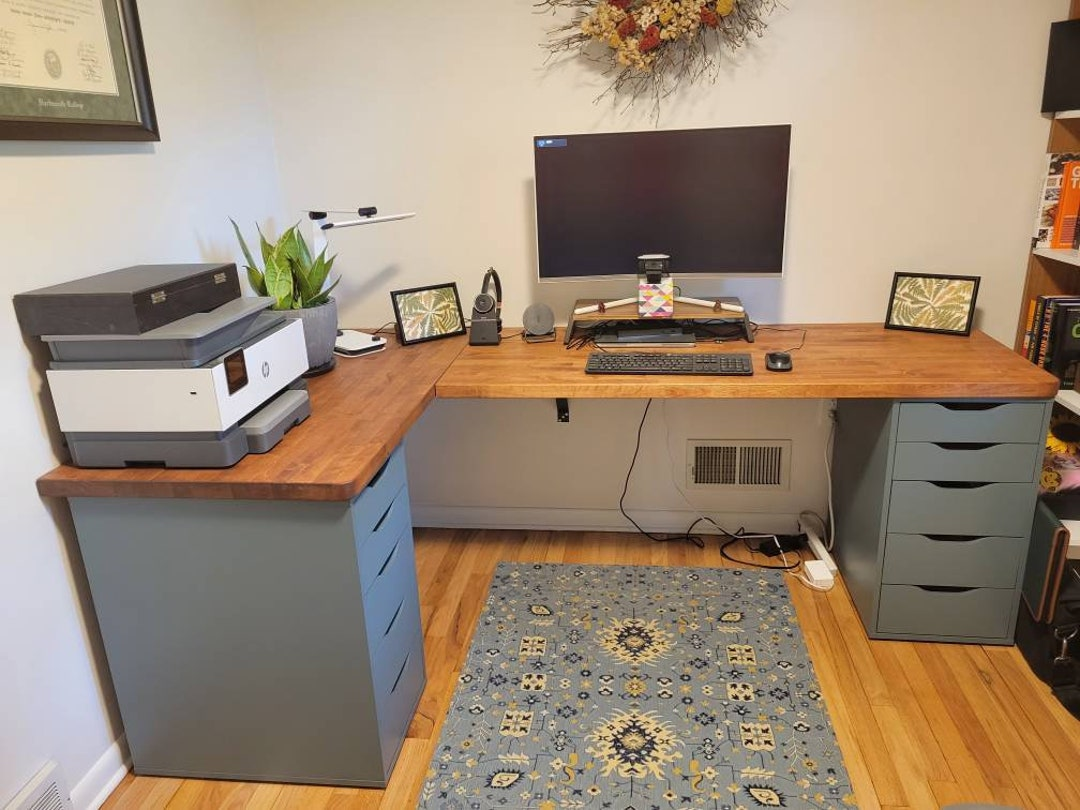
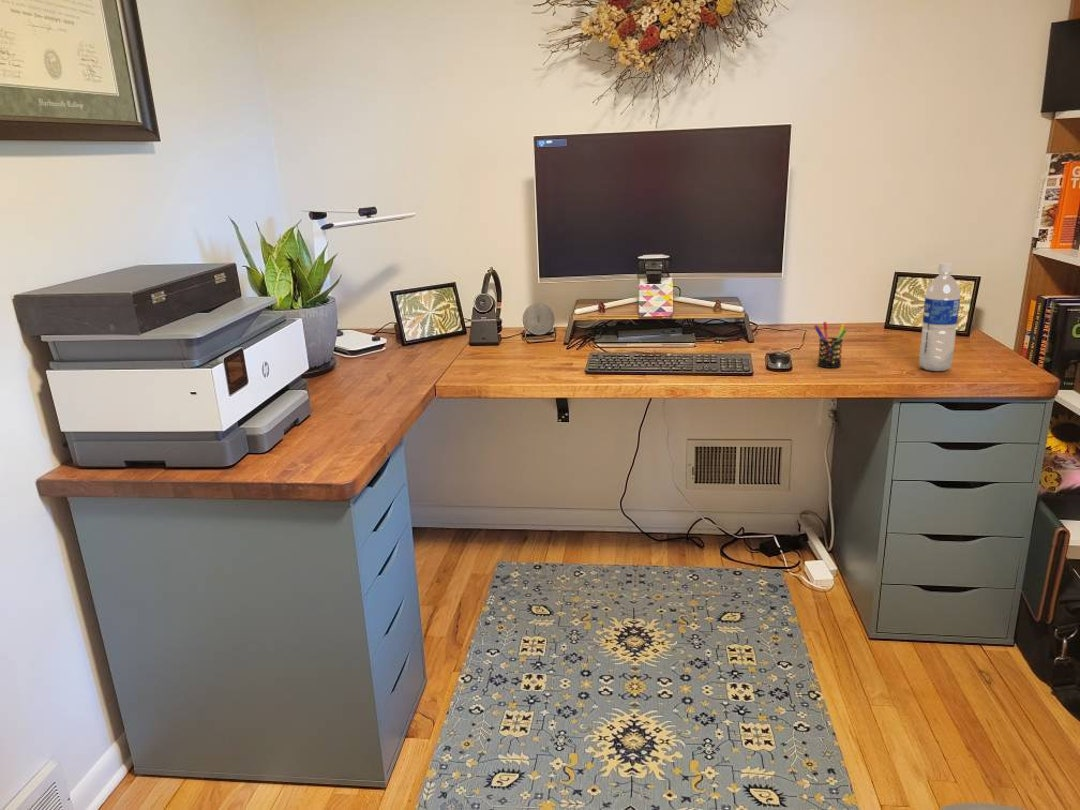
+ water bottle [918,262,961,372]
+ pen holder [813,321,847,369]
